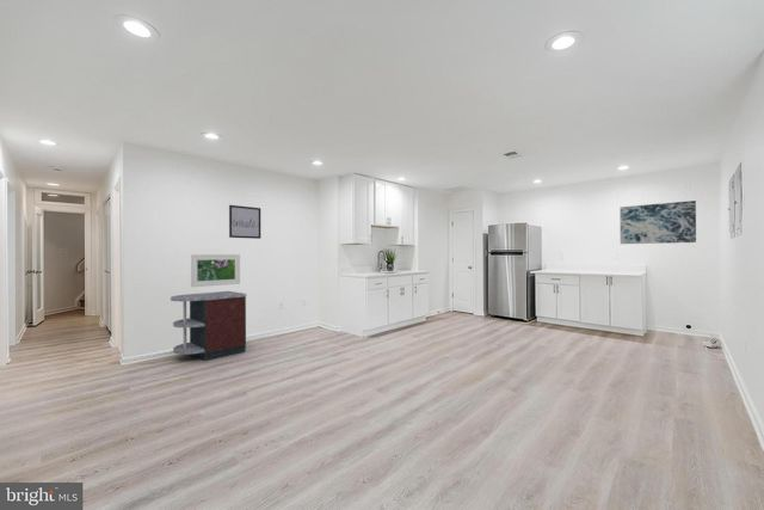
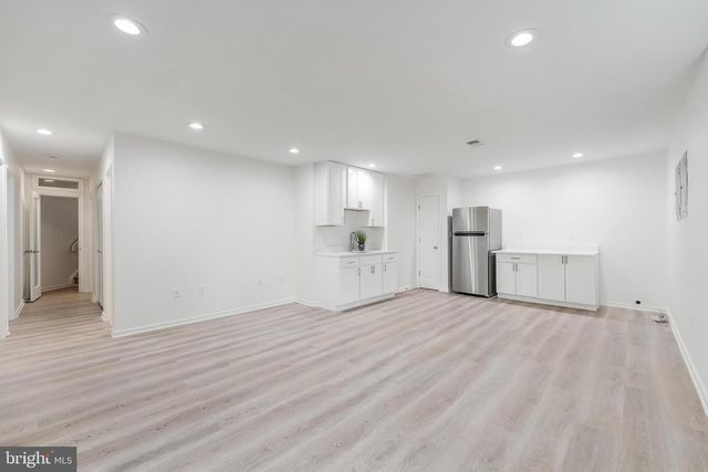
- wall art [618,199,697,245]
- wall art [228,204,261,240]
- storage cabinet [170,290,247,362]
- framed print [190,253,241,288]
